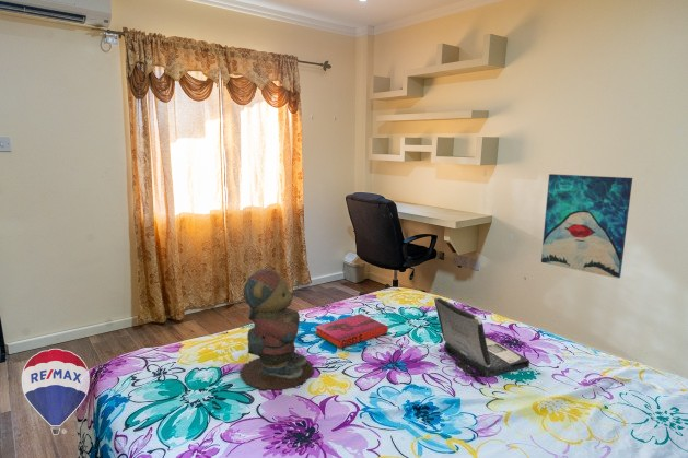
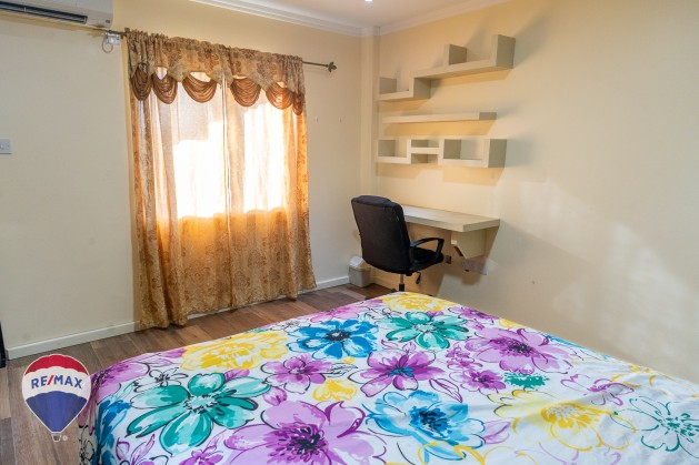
- wall art [540,173,633,280]
- teddy bear [238,268,316,391]
- hardback book [315,313,389,350]
- laptop [433,296,530,386]
